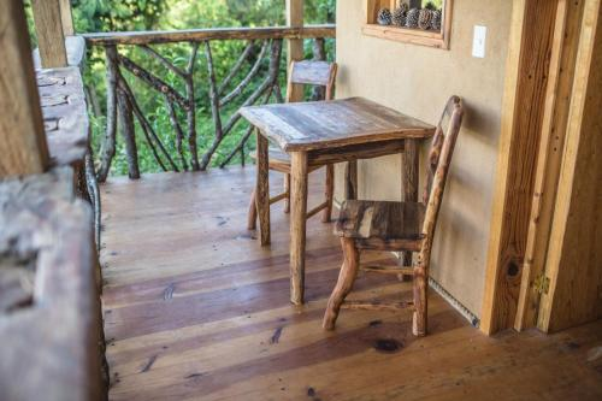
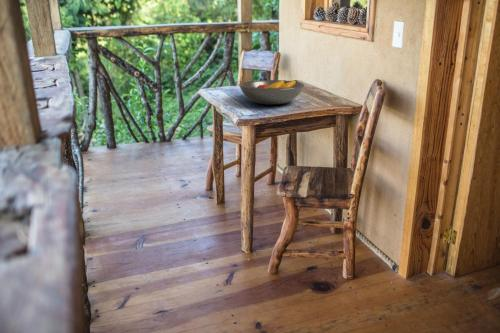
+ fruit bowl [238,79,305,106]
